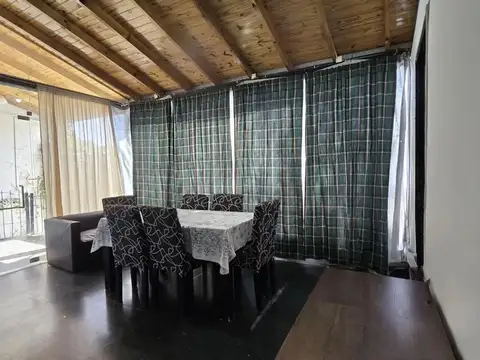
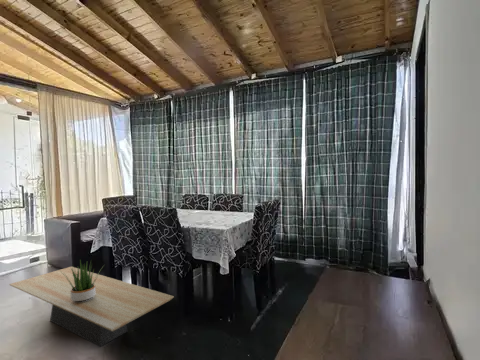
+ coffee table [8,266,175,348]
+ potted plant [62,259,105,302]
